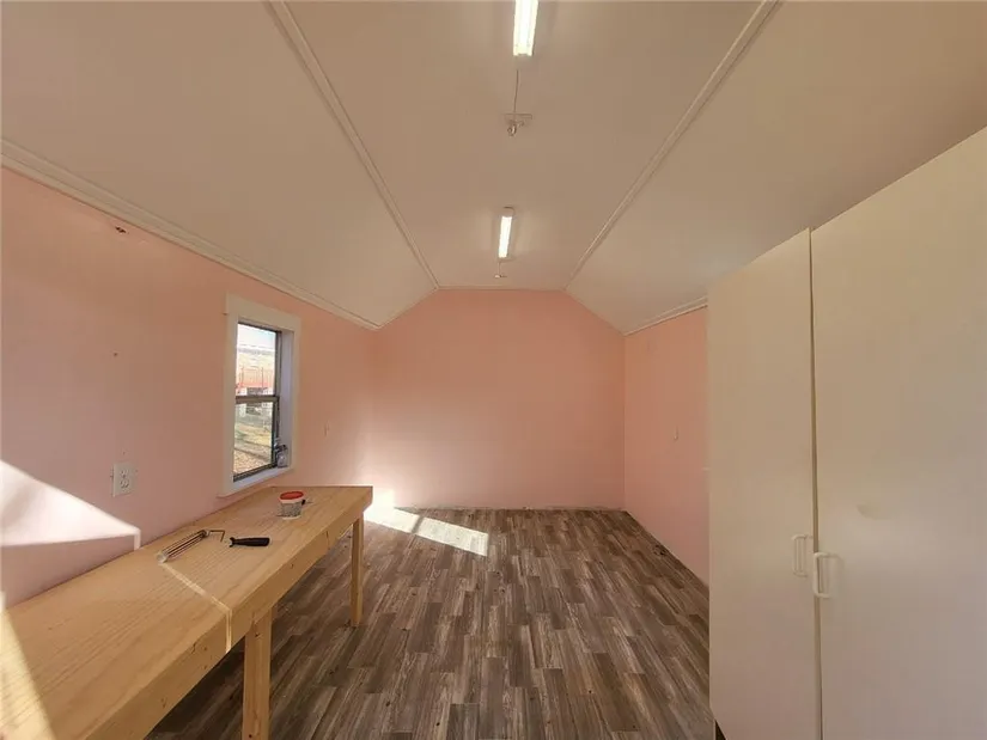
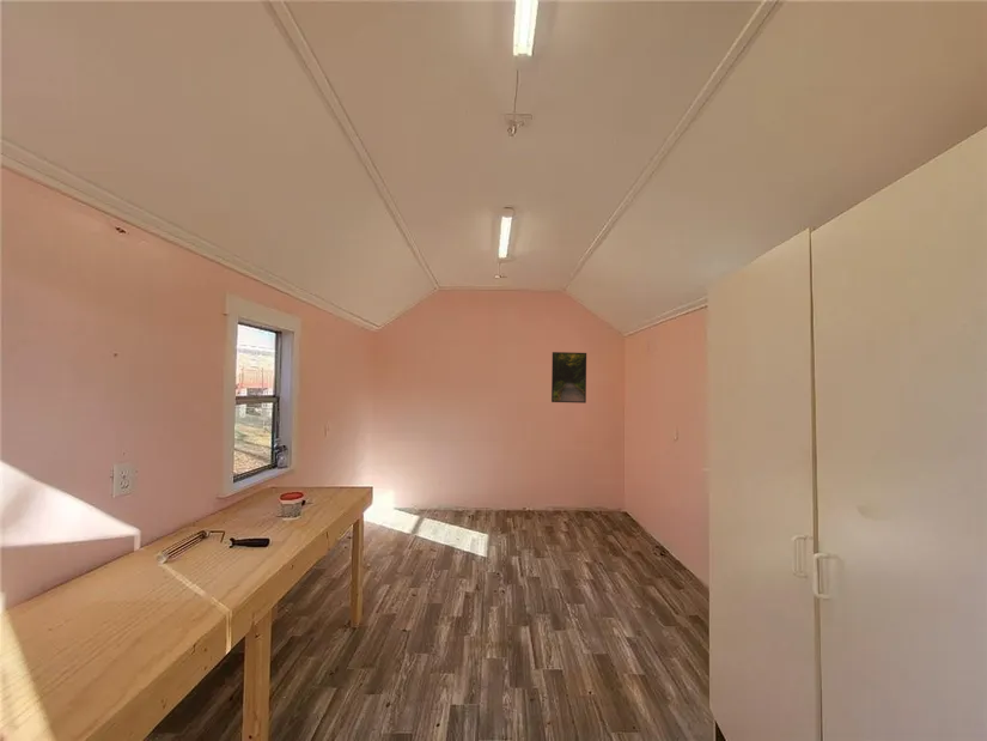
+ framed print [550,351,587,405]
